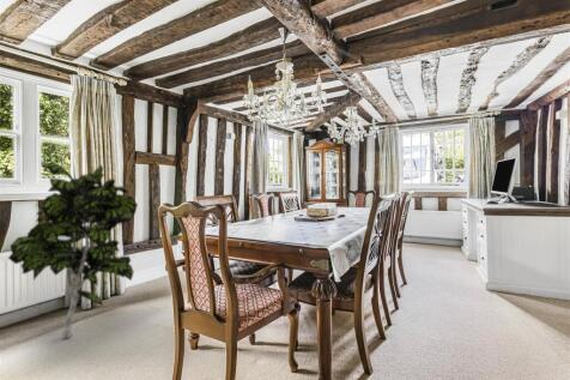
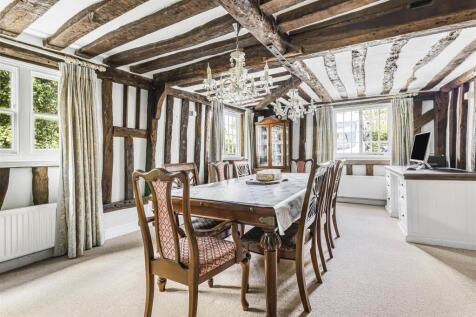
- indoor plant [7,162,139,340]
